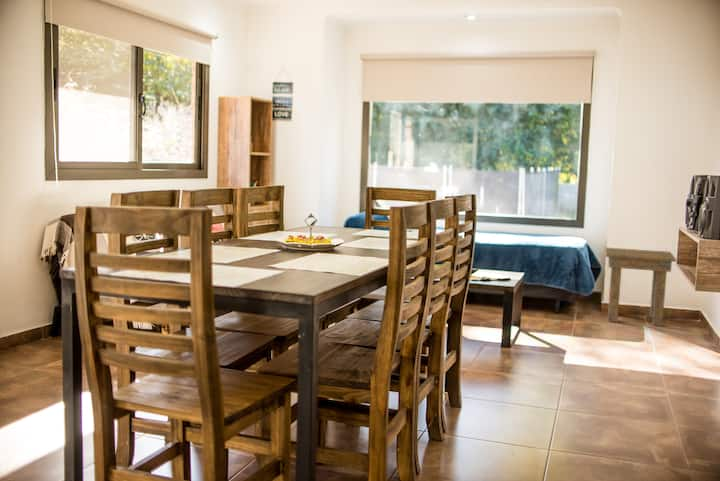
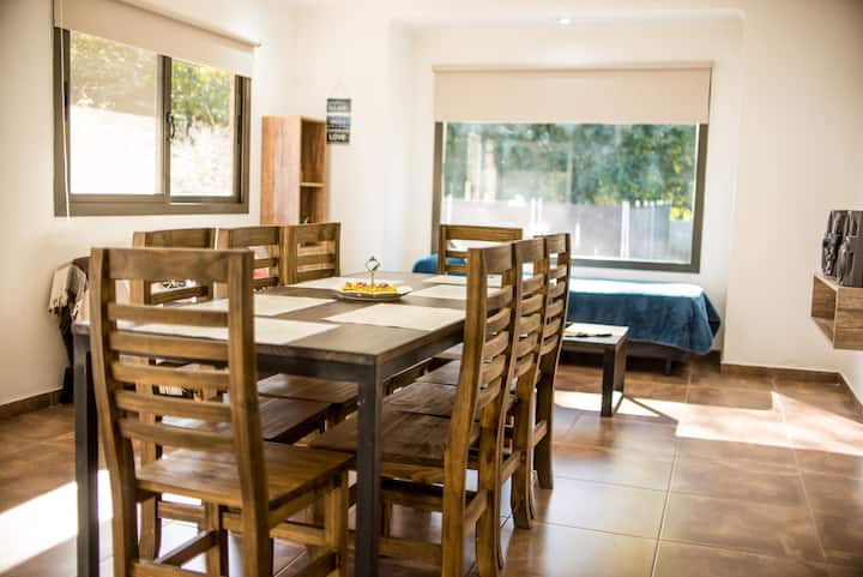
- side table [604,247,677,327]
